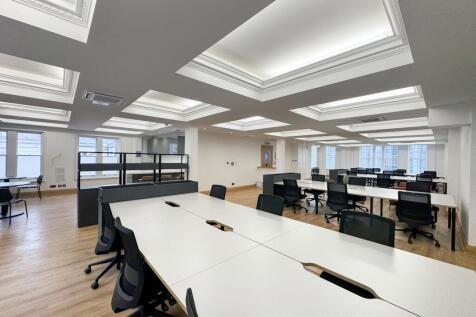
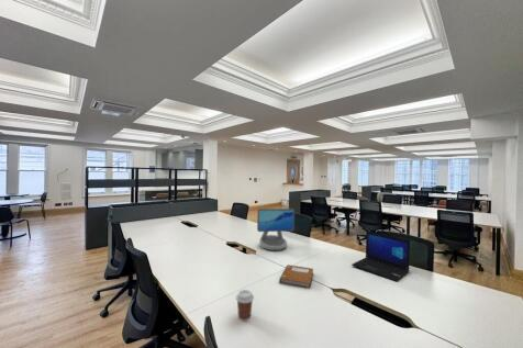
+ notebook [278,263,314,290]
+ coffee cup [235,289,255,322]
+ laptop [350,229,411,282]
+ computer monitor [256,207,296,251]
